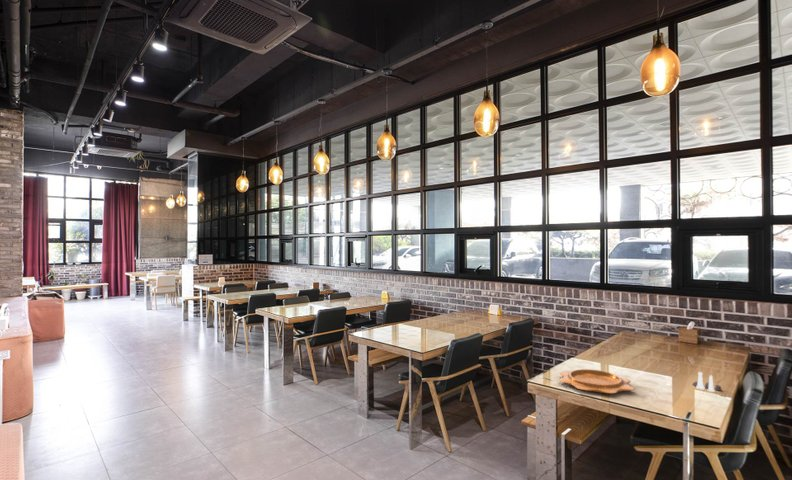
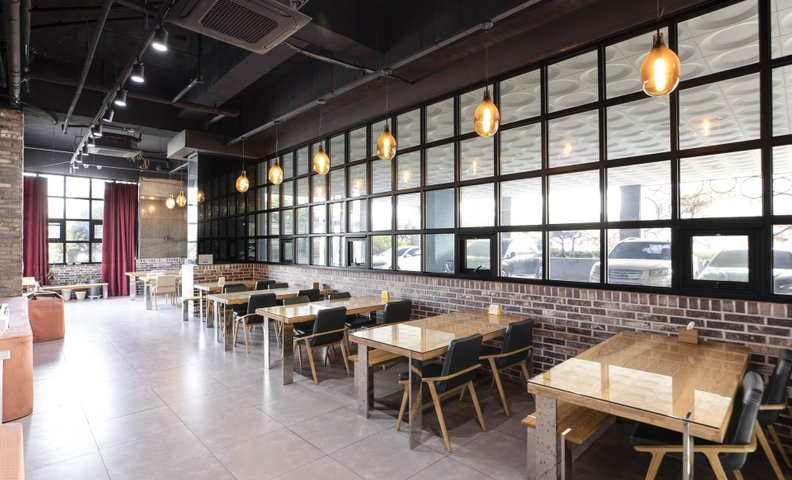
- salt and pepper shaker set [691,371,723,393]
- decorative bowl [558,368,636,395]
